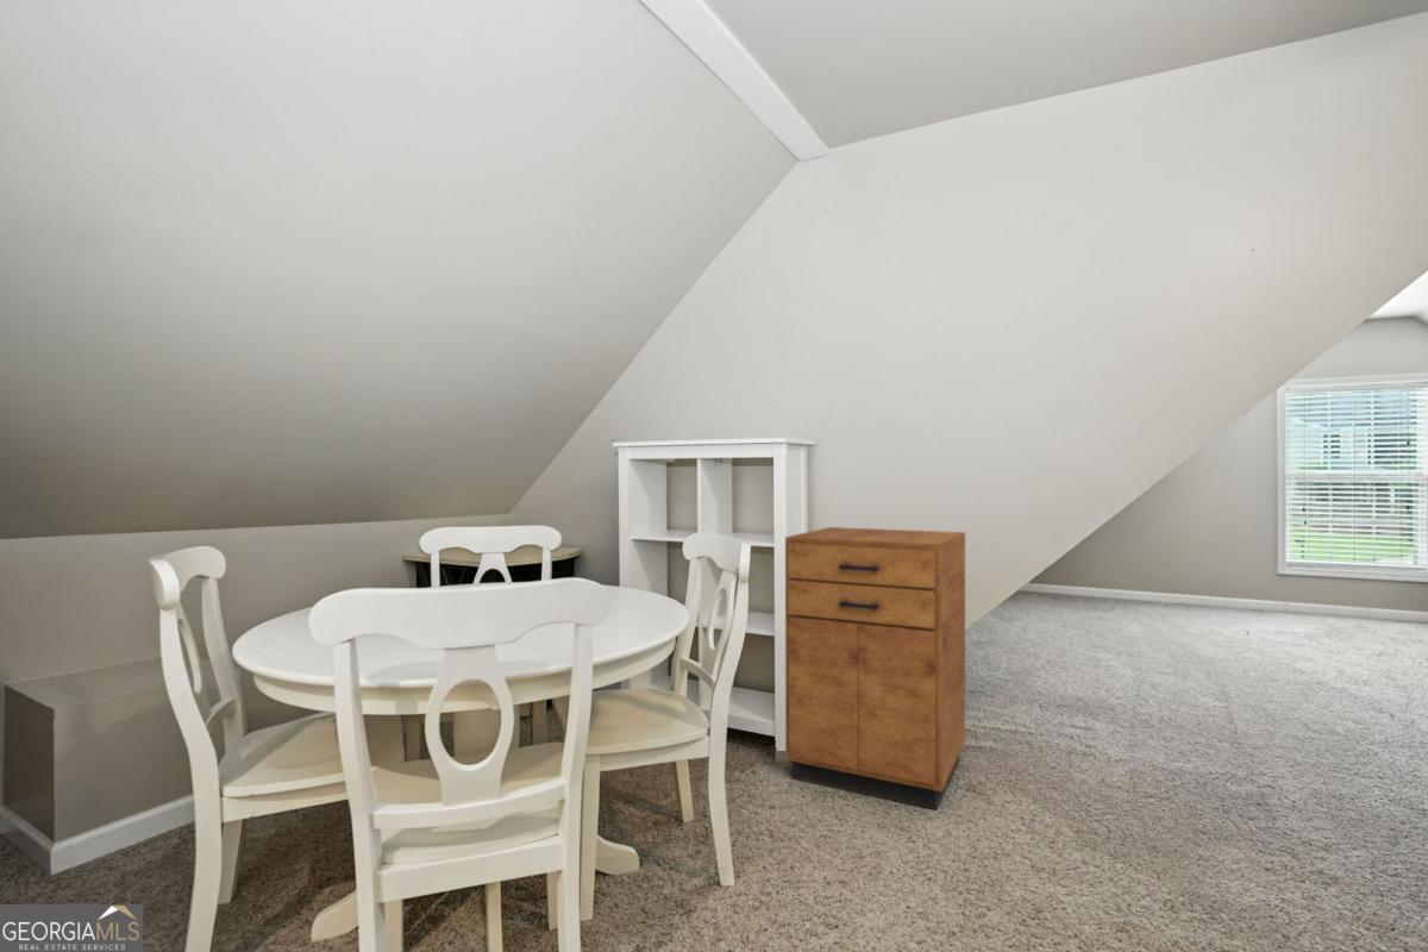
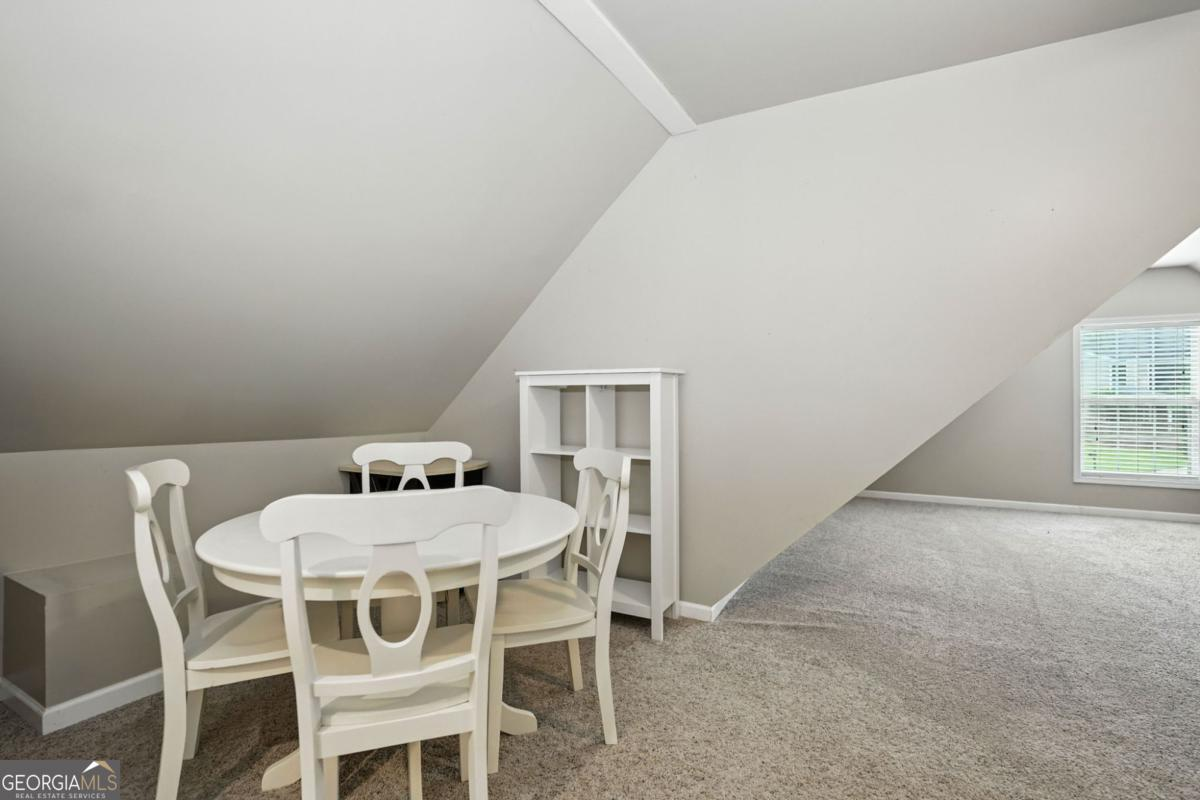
- cabinet [784,526,966,810]
